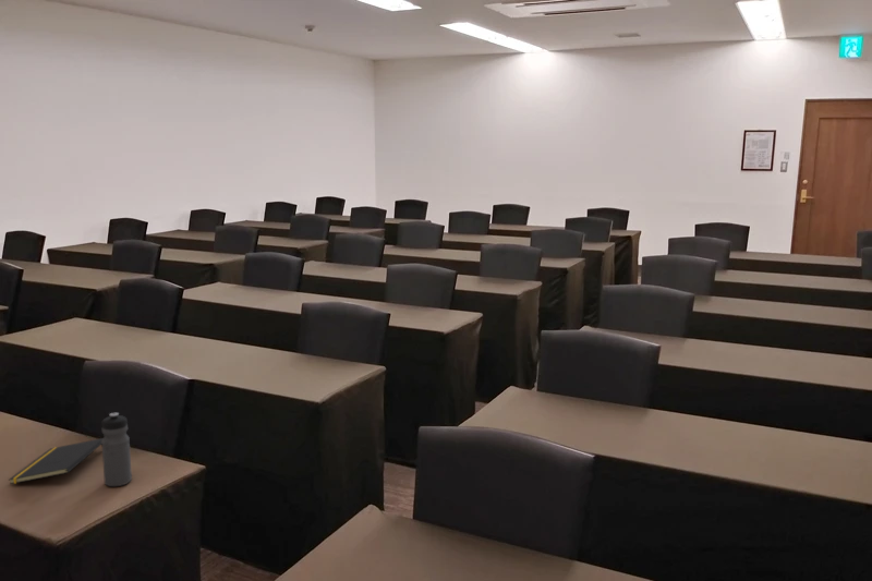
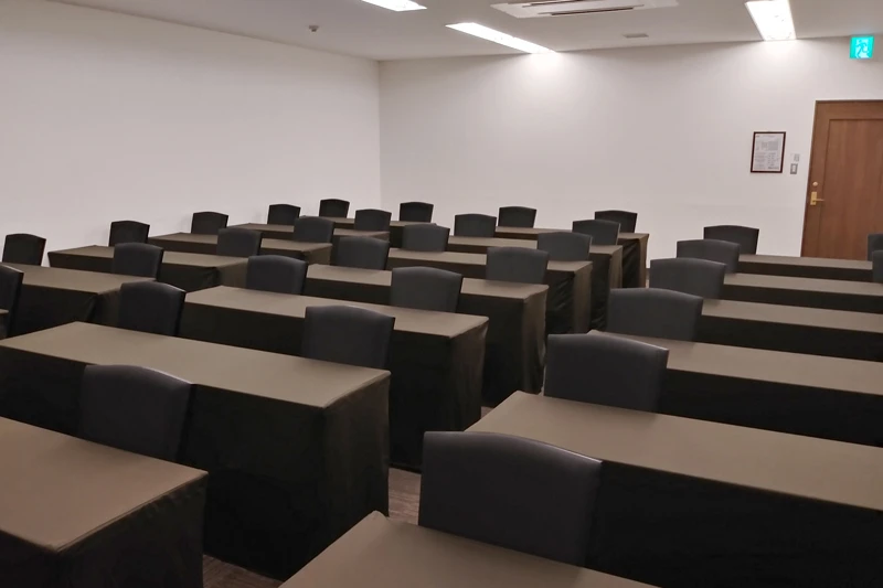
- notepad [8,437,104,485]
- water bottle [101,412,133,487]
